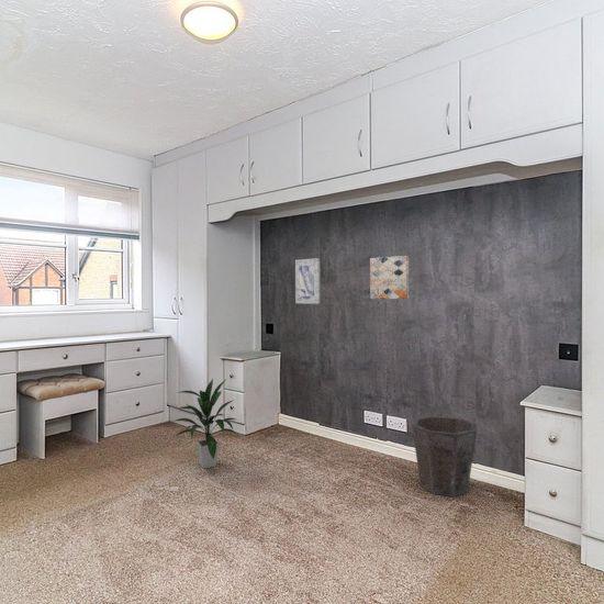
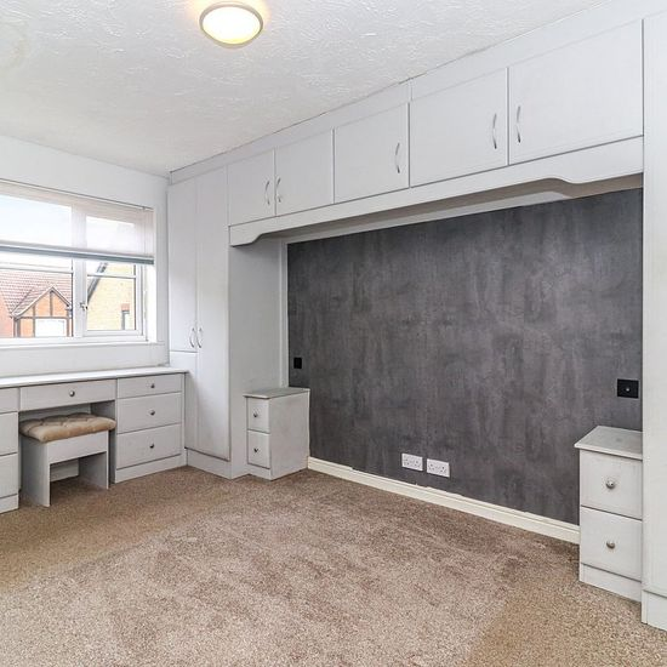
- wall art [369,255,410,300]
- indoor plant [171,378,238,470]
- waste bin [411,415,478,497]
- wall art [294,257,321,305]
